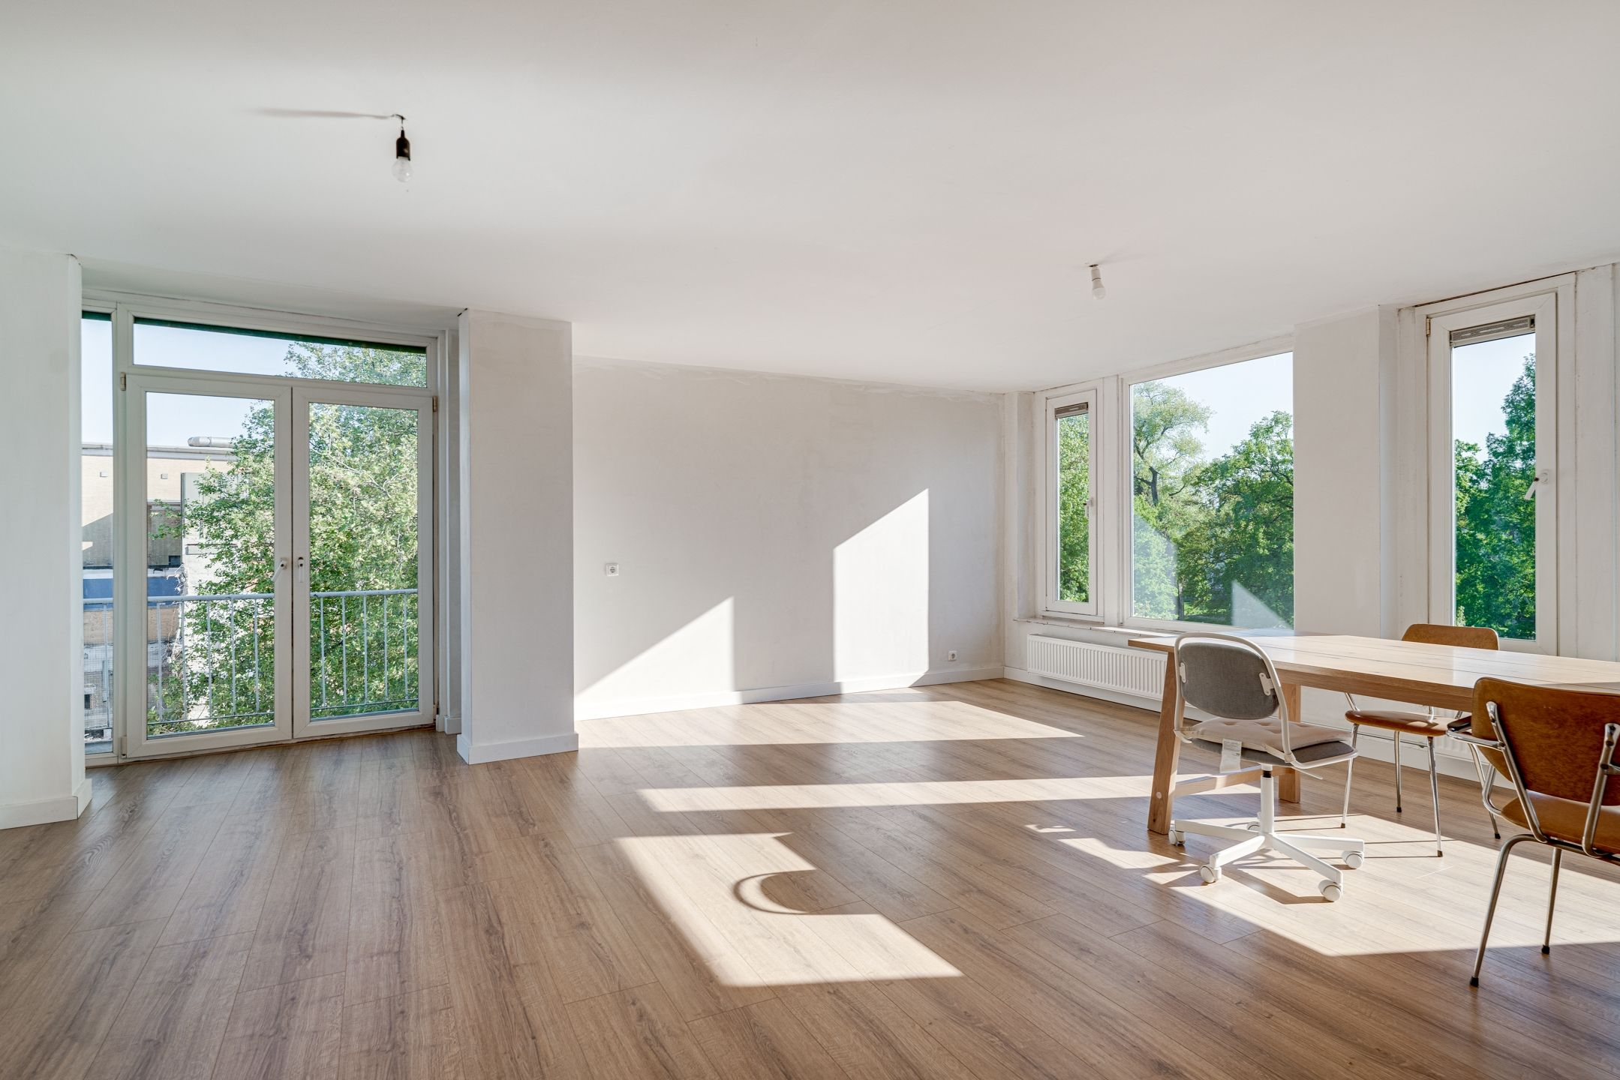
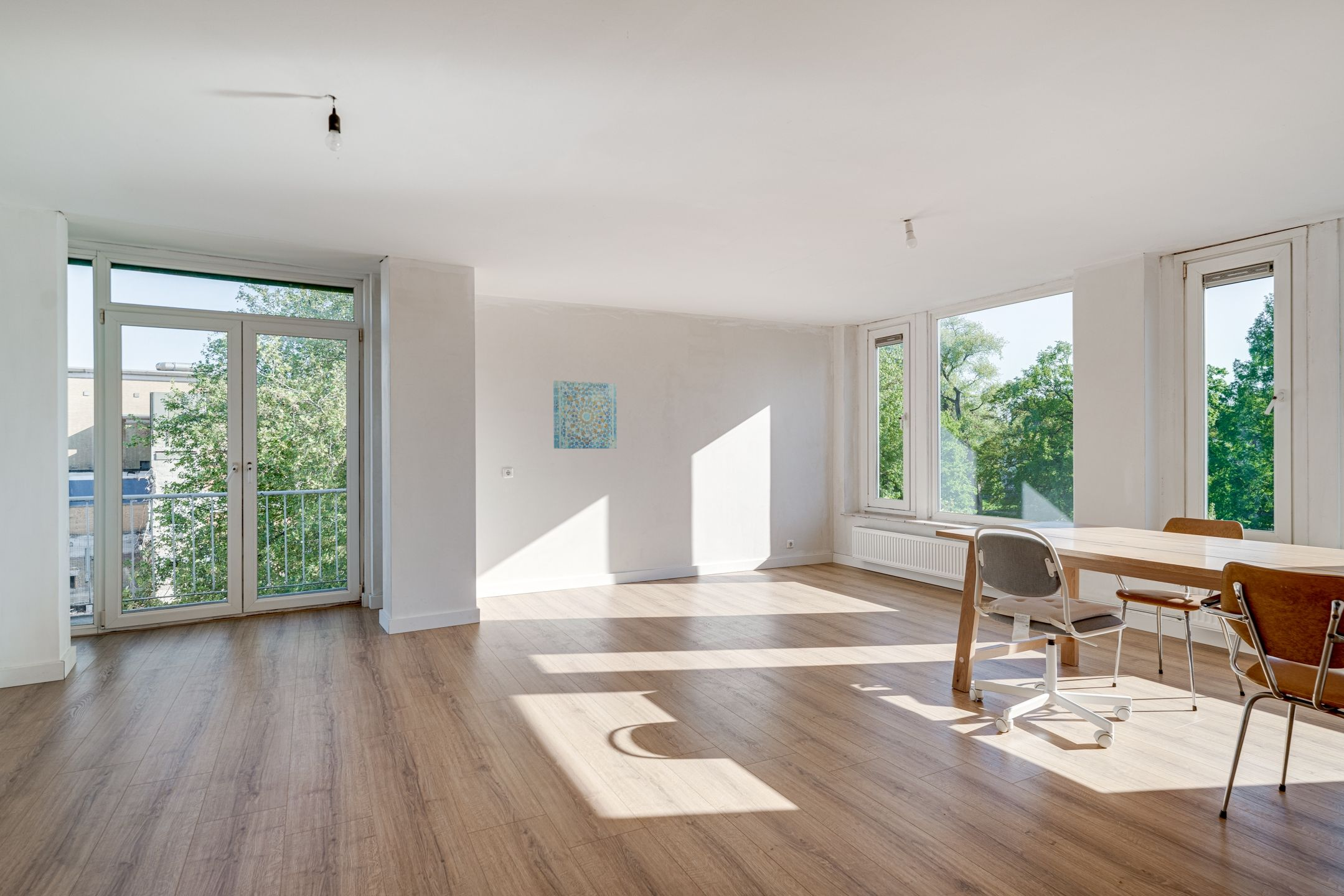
+ wall art [553,380,618,449]
